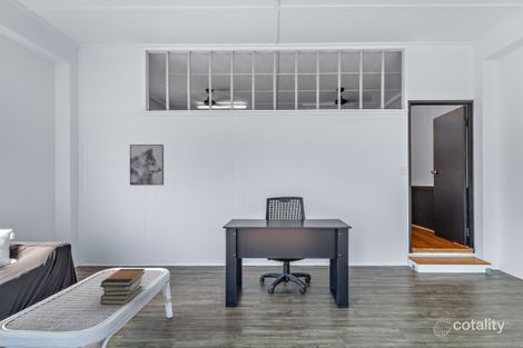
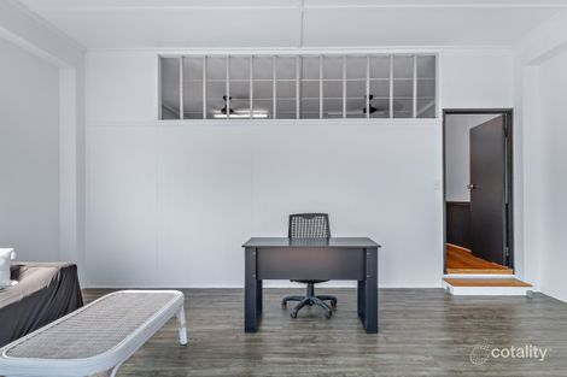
- wall art [129,143,165,187]
- book stack [99,268,146,306]
